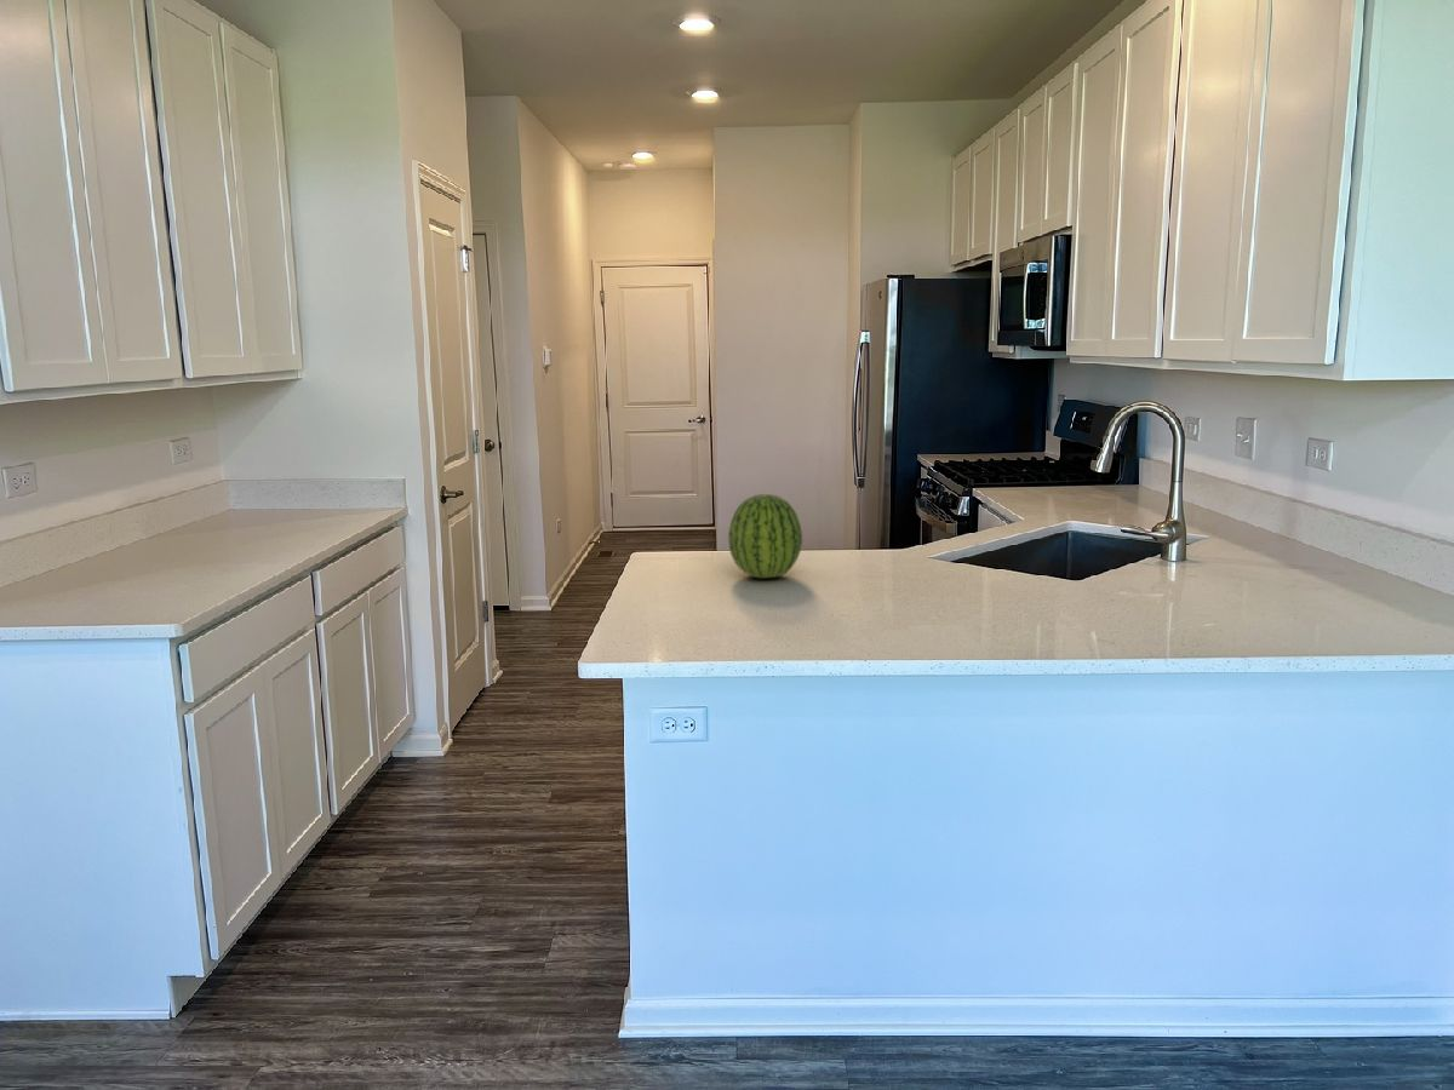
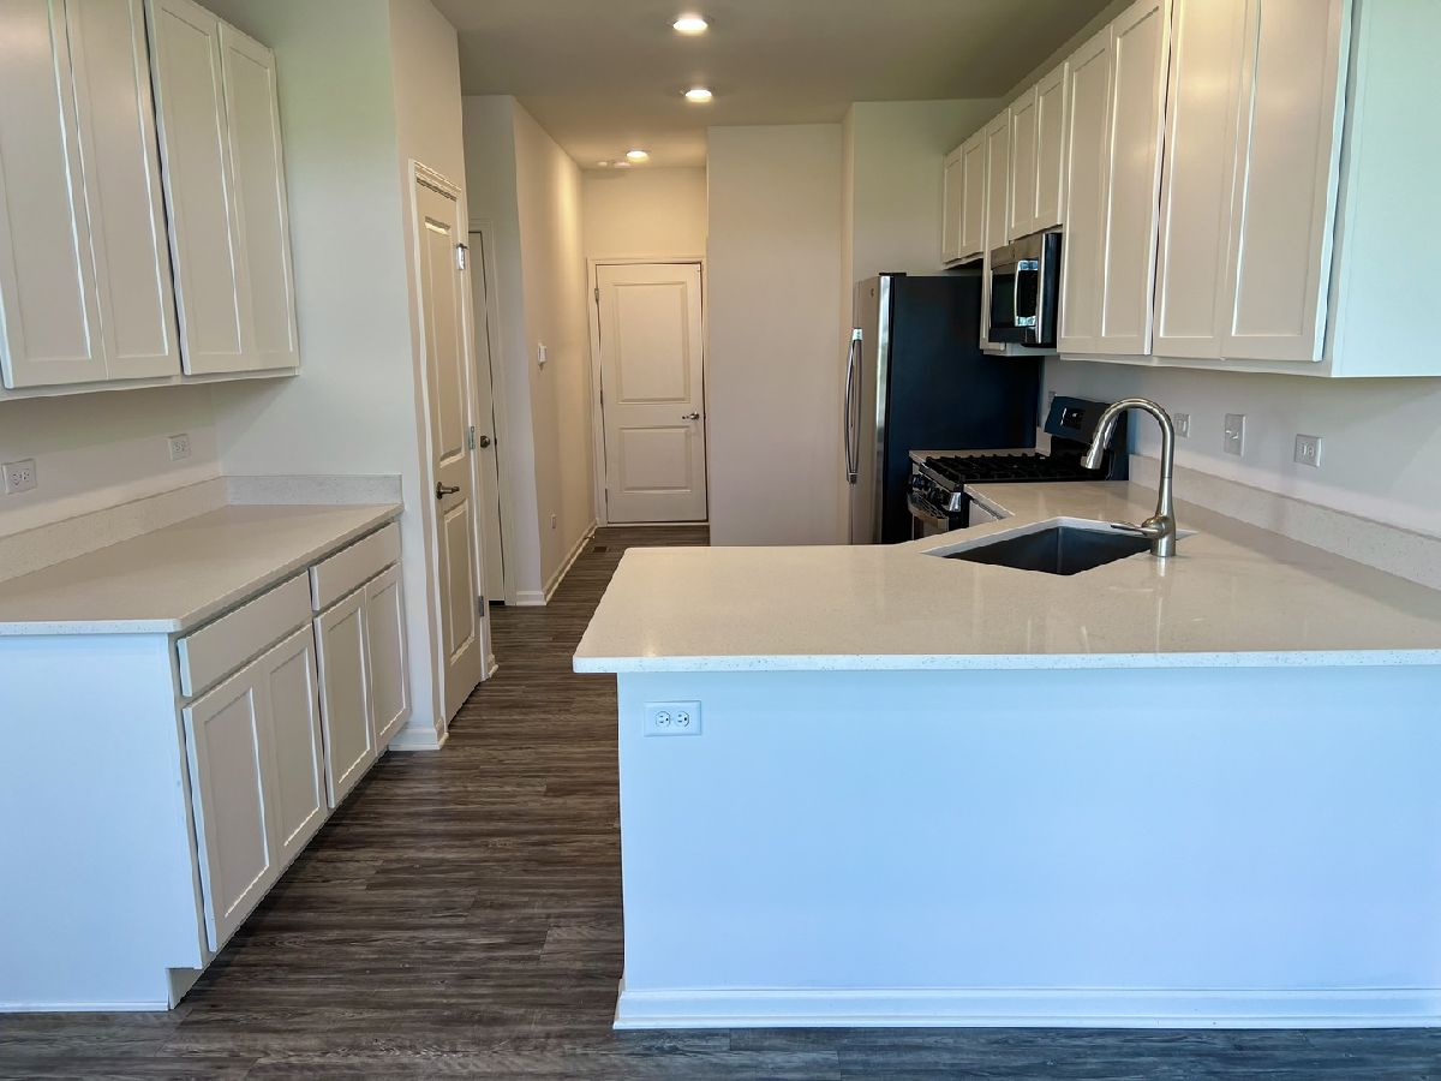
- fruit [727,493,803,579]
